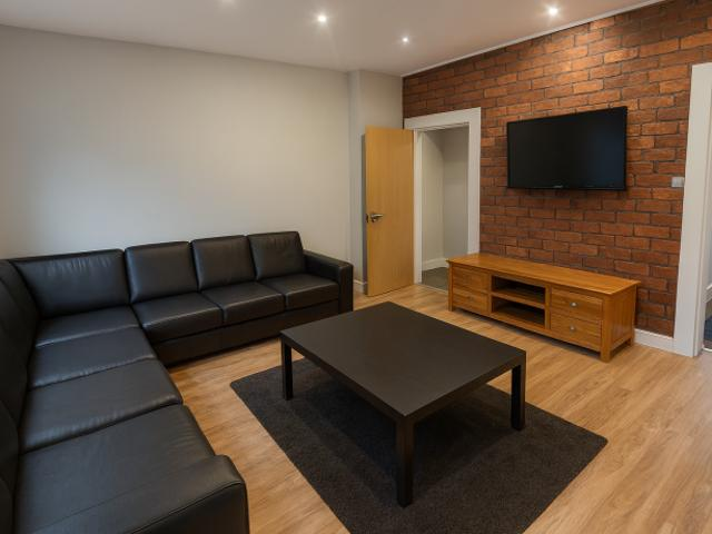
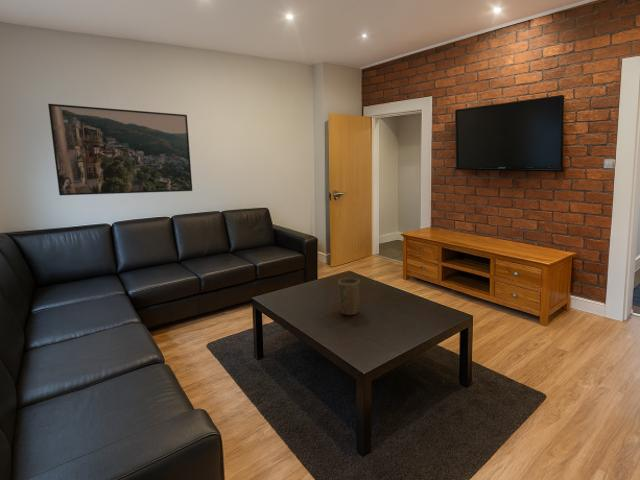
+ plant pot [337,277,361,316]
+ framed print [47,103,193,196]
